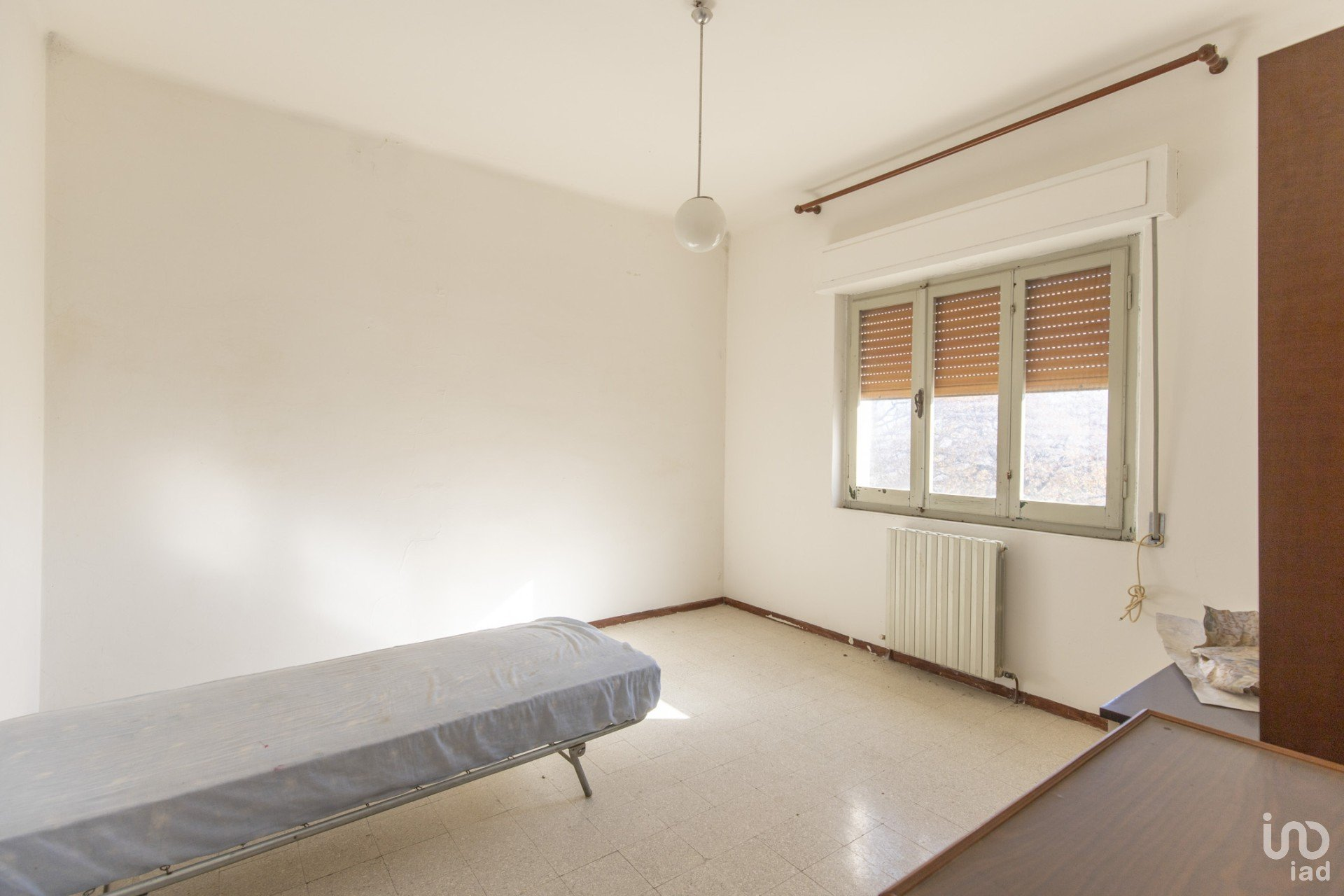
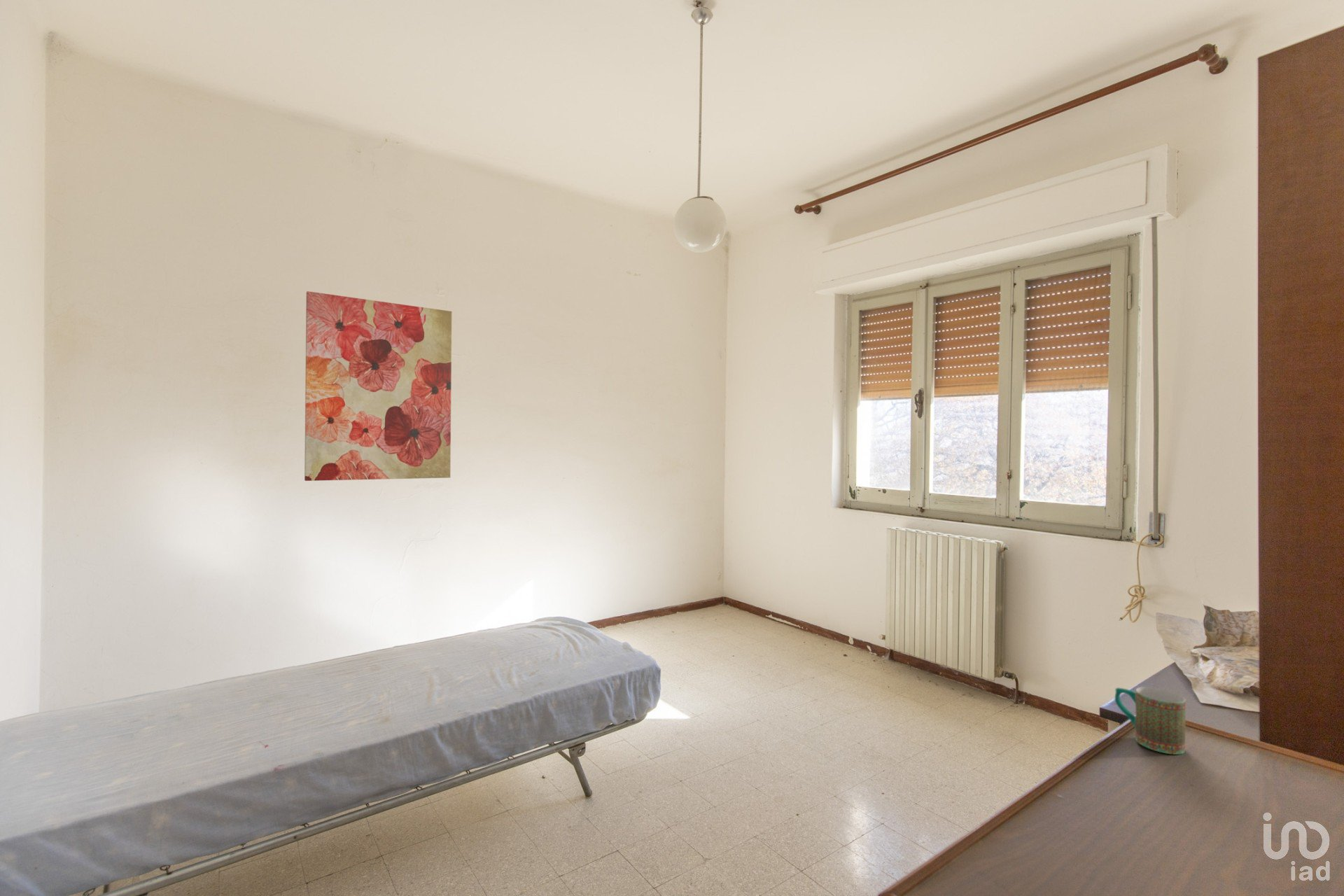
+ mug [1114,686,1187,755]
+ wall art [304,290,453,482]
